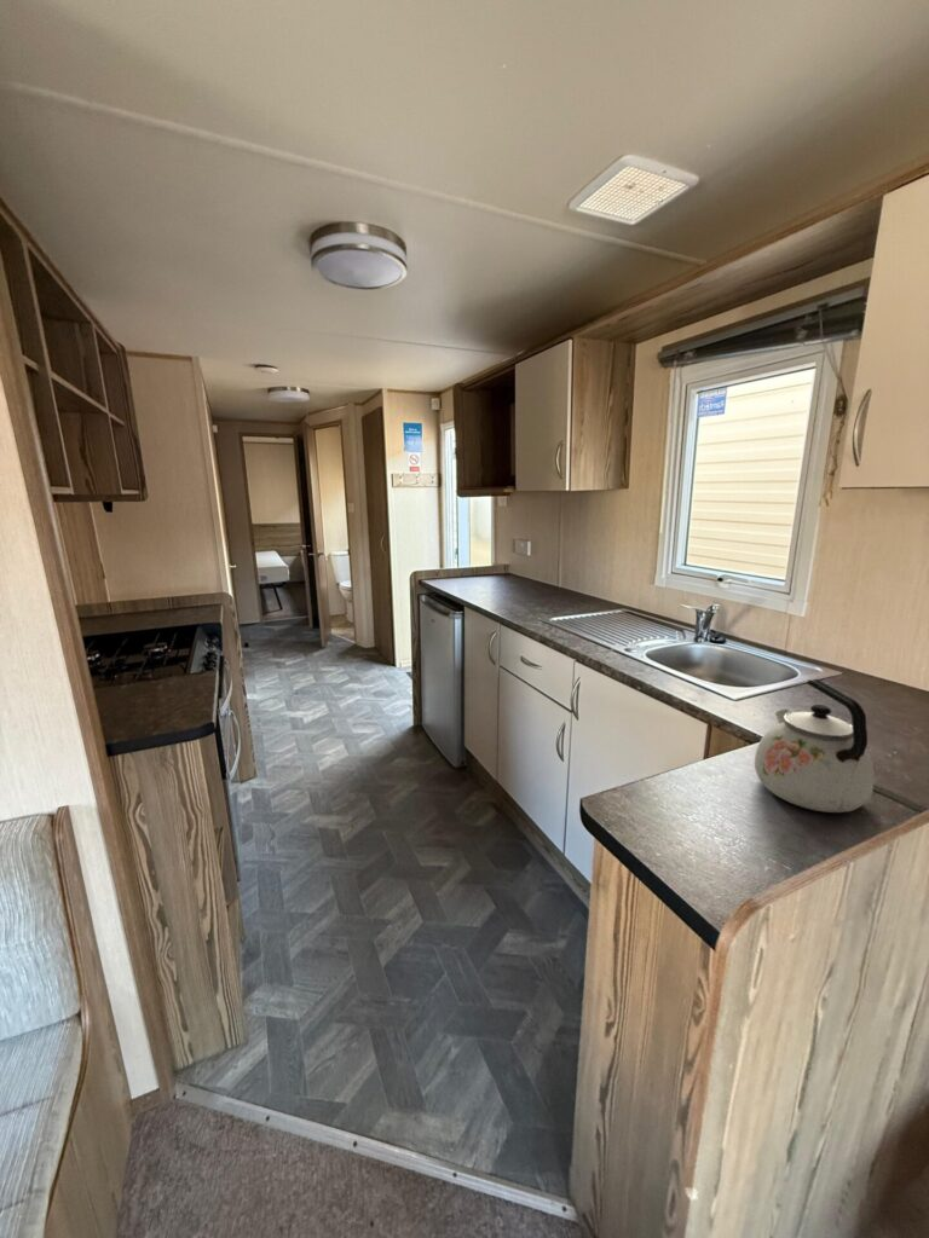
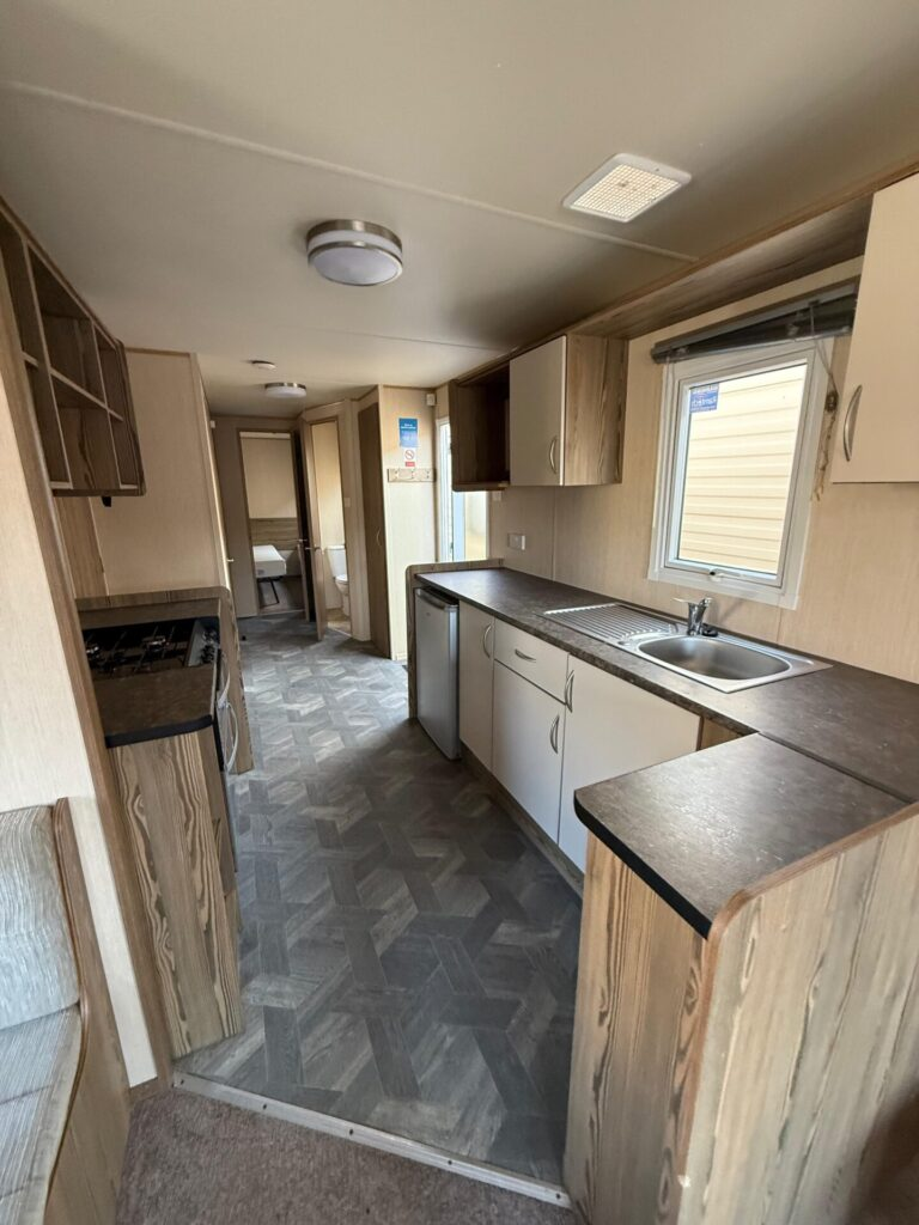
- kettle [754,678,876,814]
